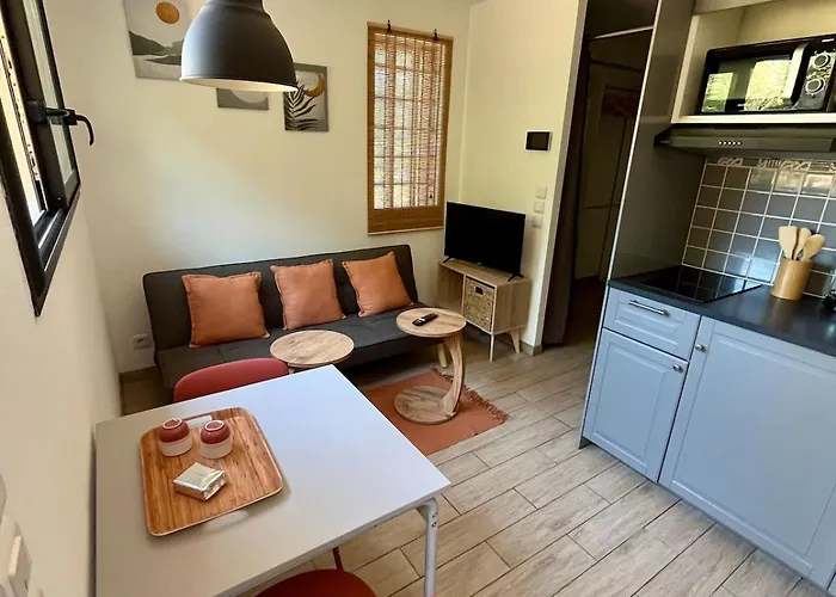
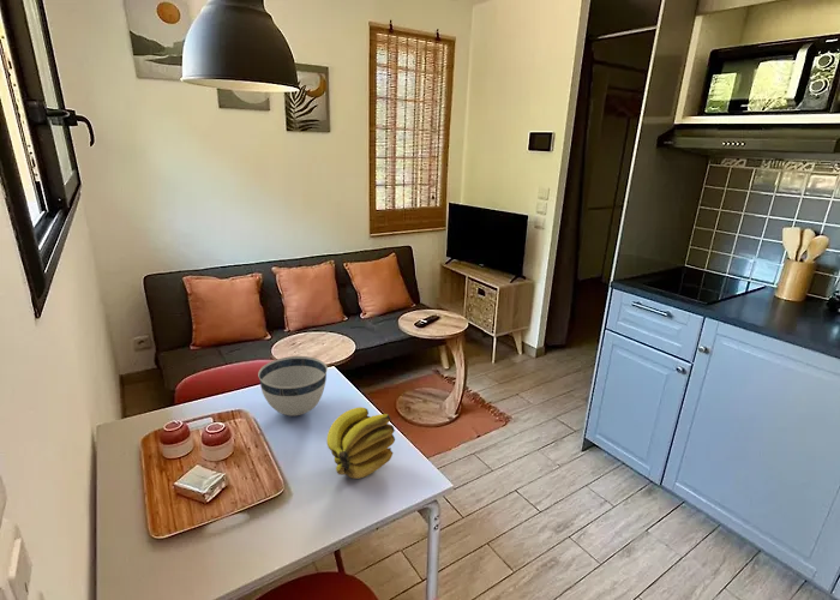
+ banana [325,406,396,480]
+ bowl [257,355,329,416]
